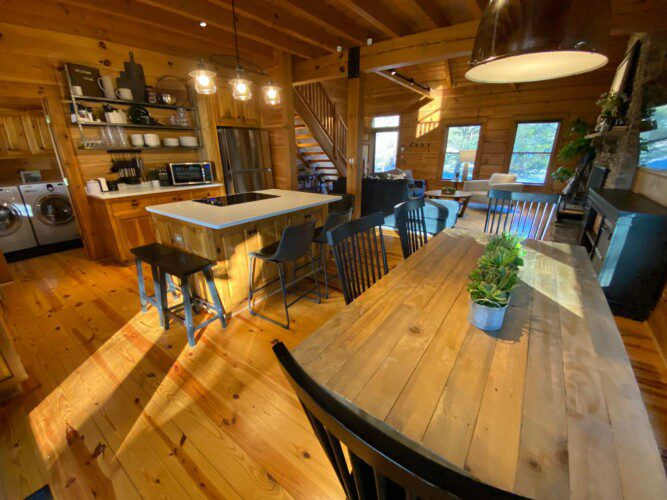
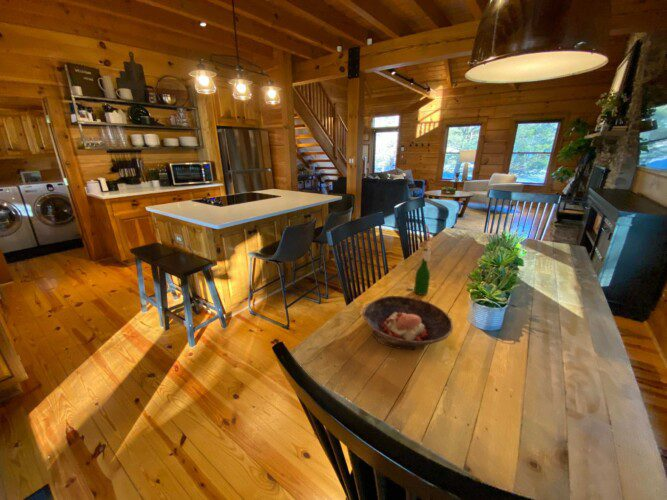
+ bowl [362,295,454,351]
+ wine bottle [408,224,432,296]
